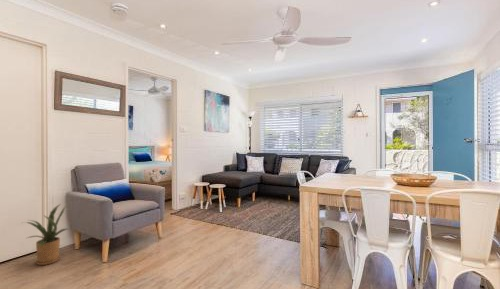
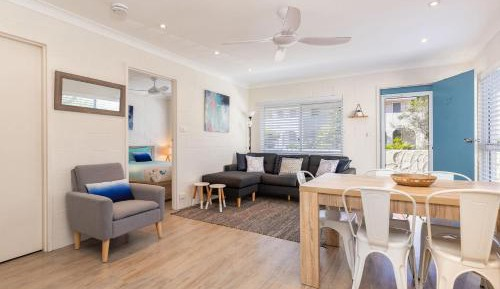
- house plant [22,203,69,266]
